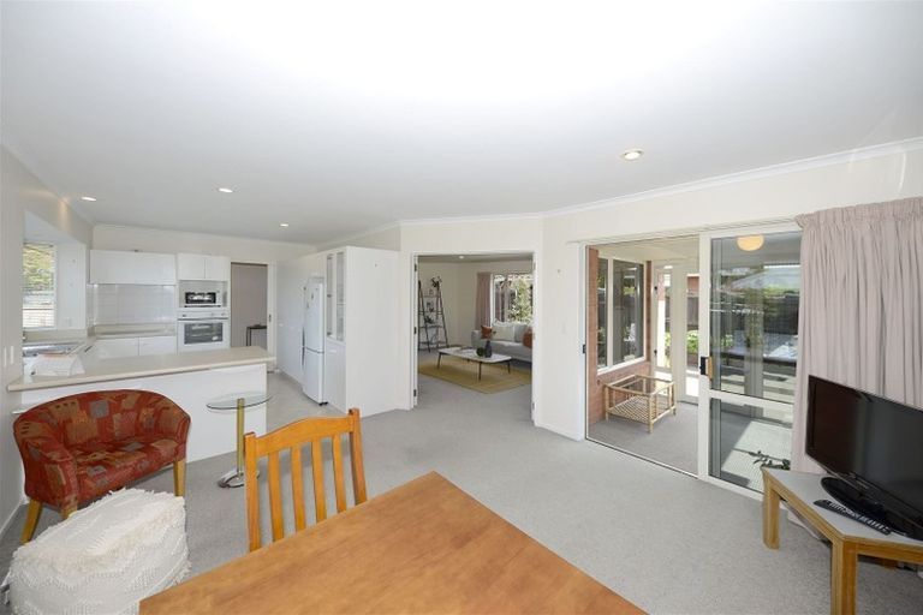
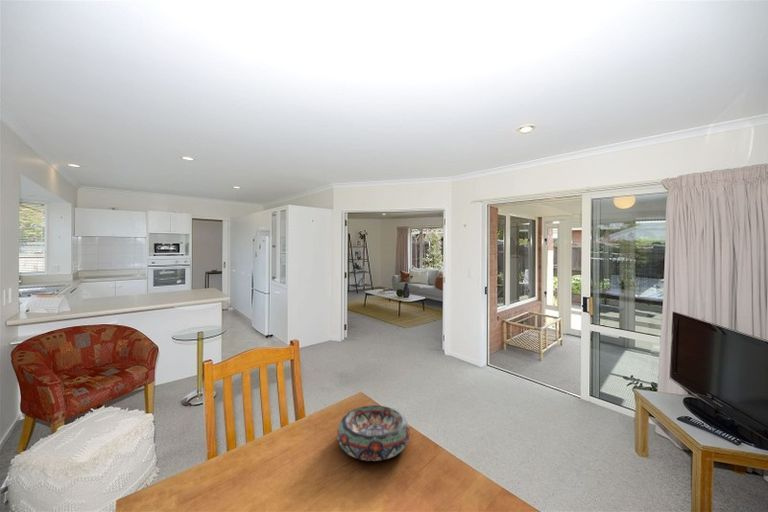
+ decorative bowl [336,404,411,462]
